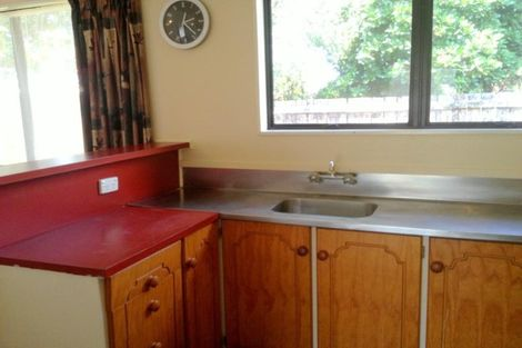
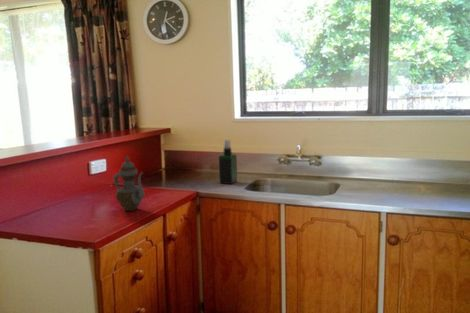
+ teapot [112,155,146,212]
+ spray bottle [218,139,238,185]
